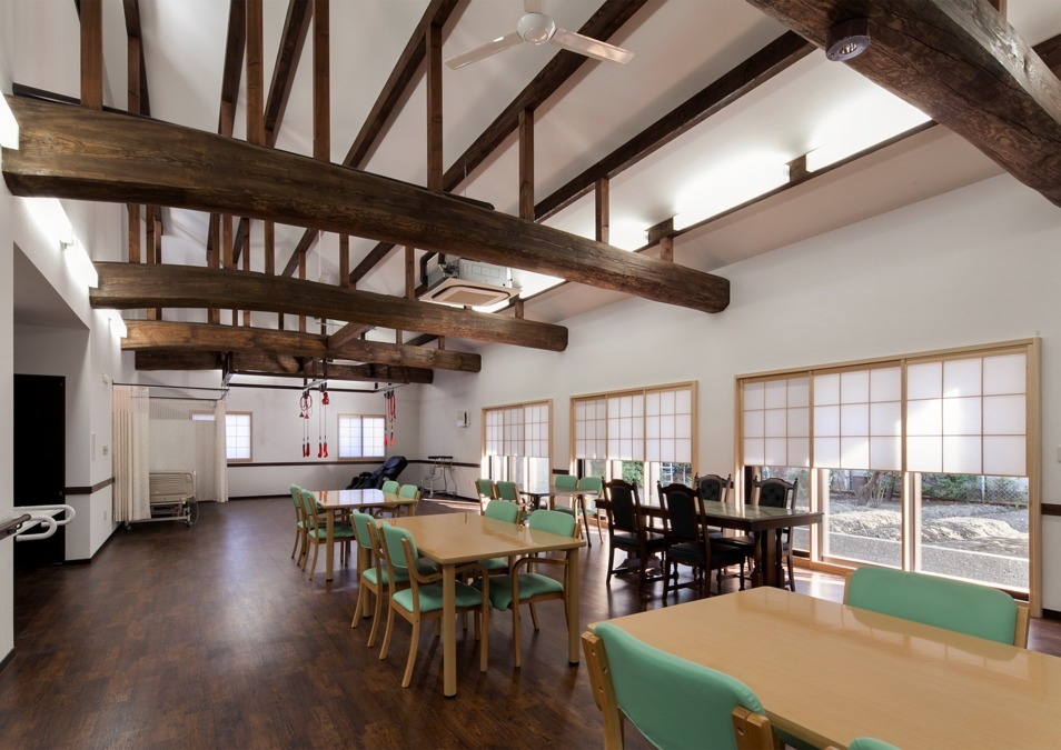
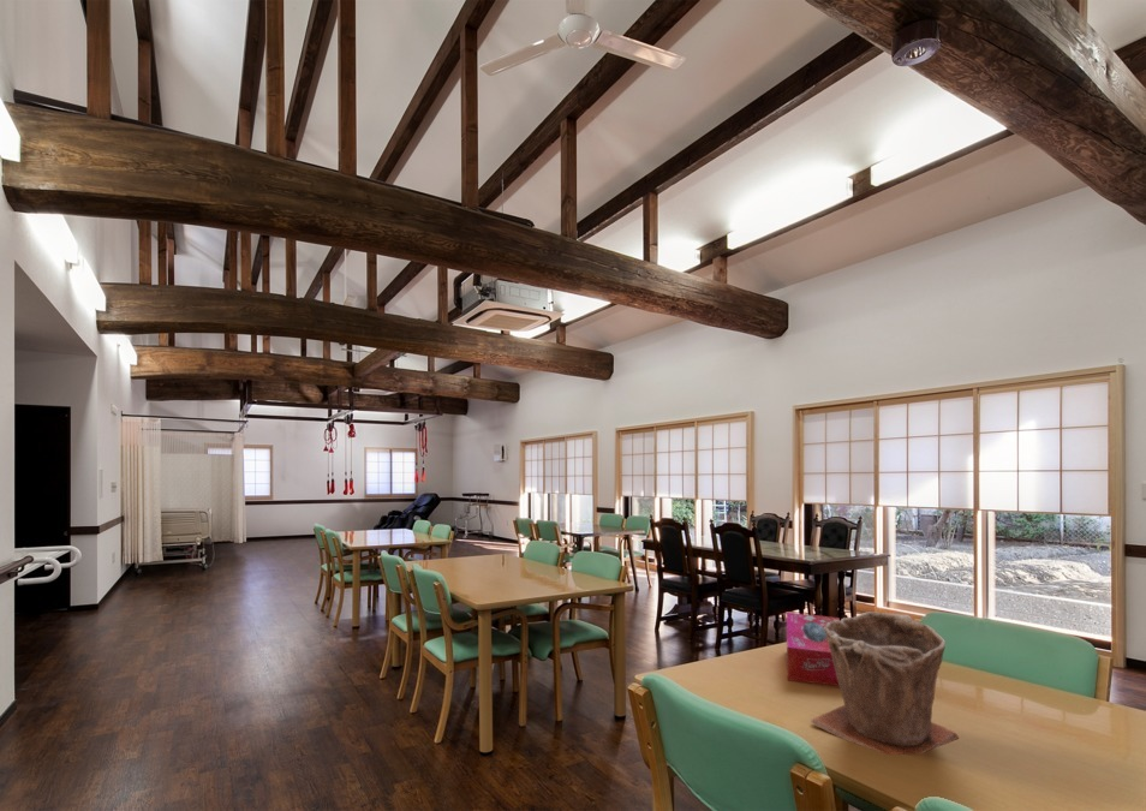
+ tissue box [786,612,841,687]
+ plant pot [810,610,960,756]
